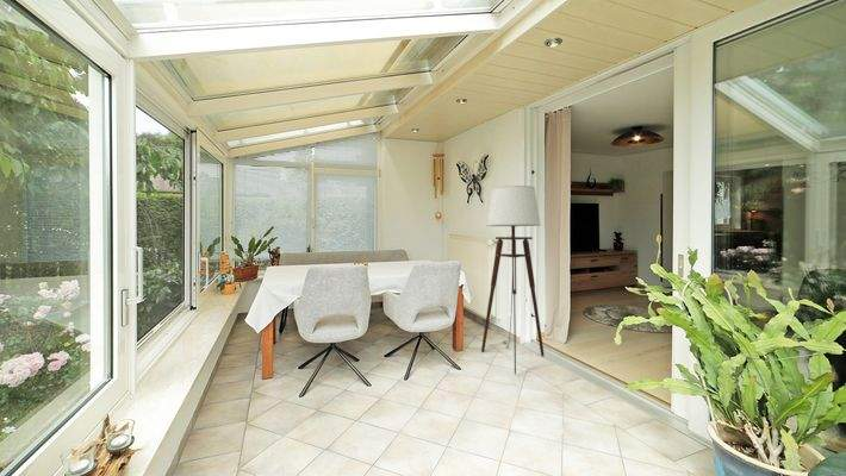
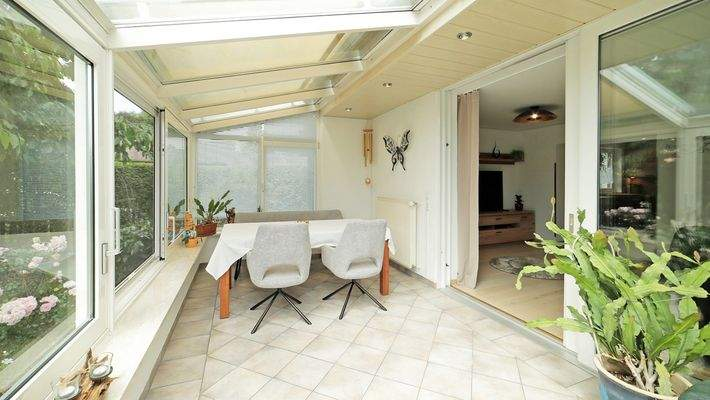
- floor lamp [480,184,545,376]
